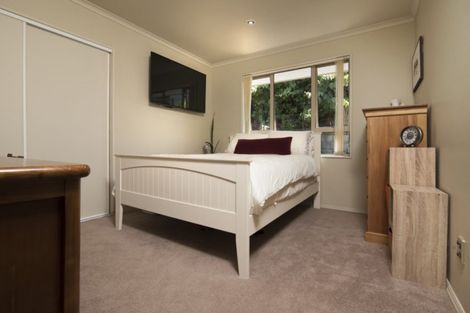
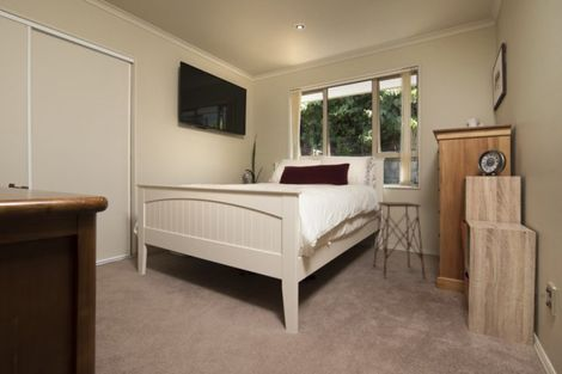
+ side table [372,201,426,278]
